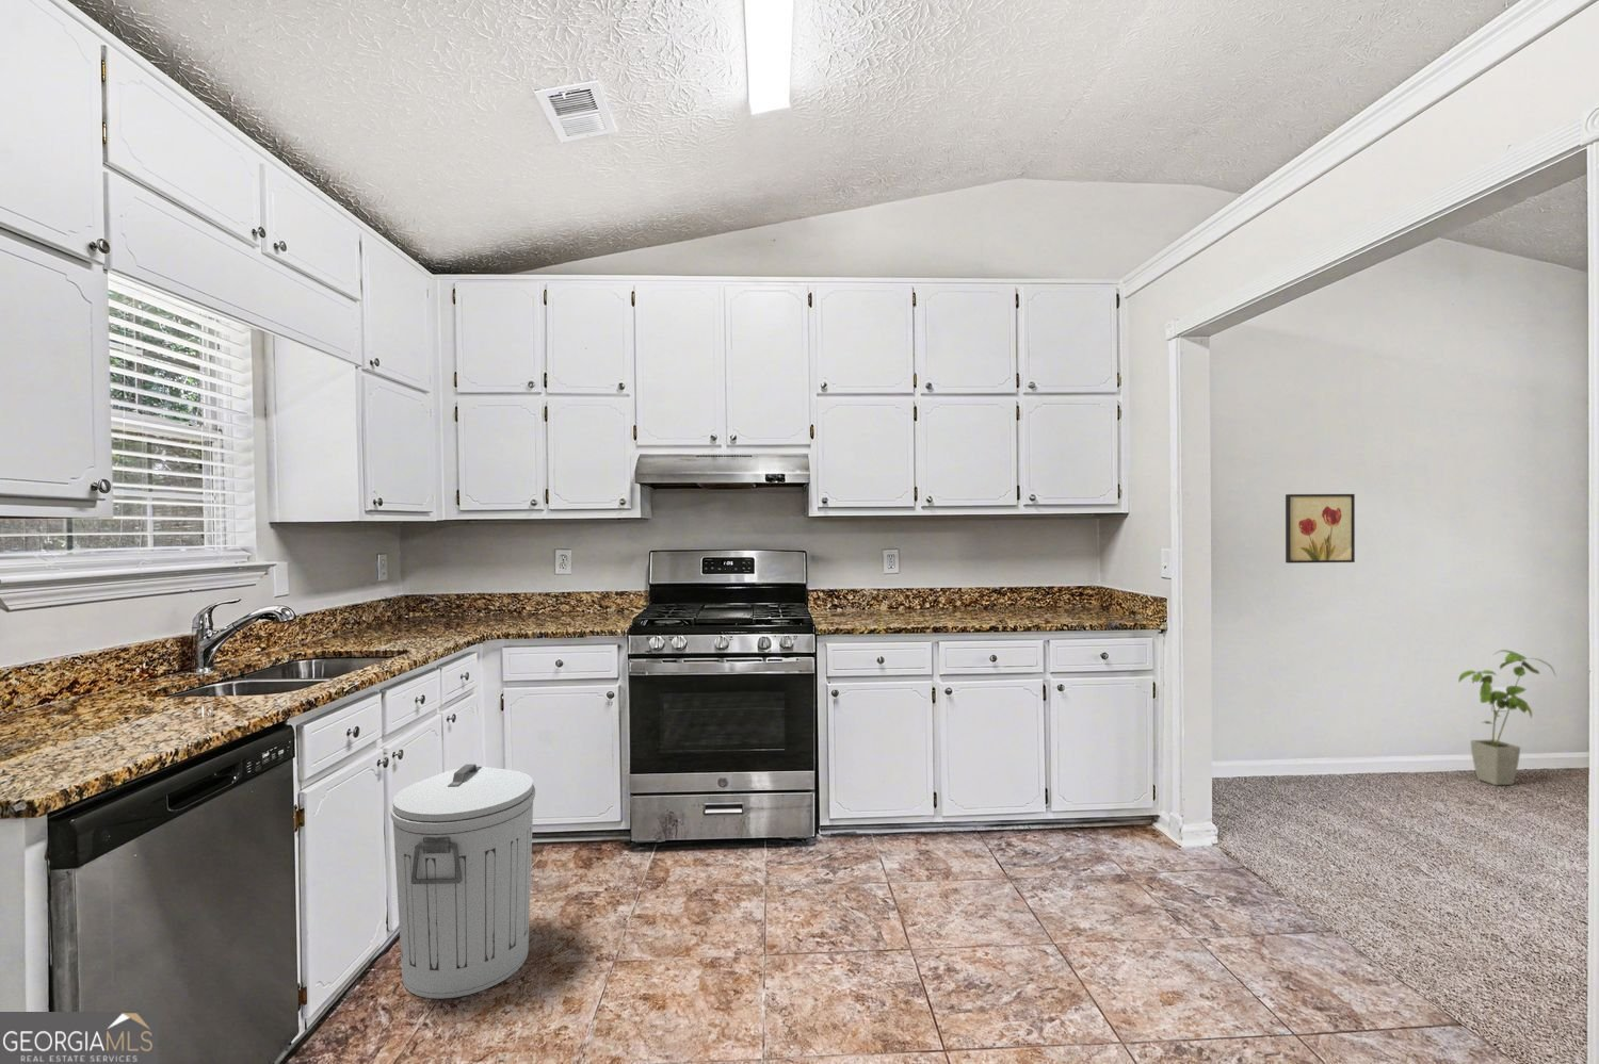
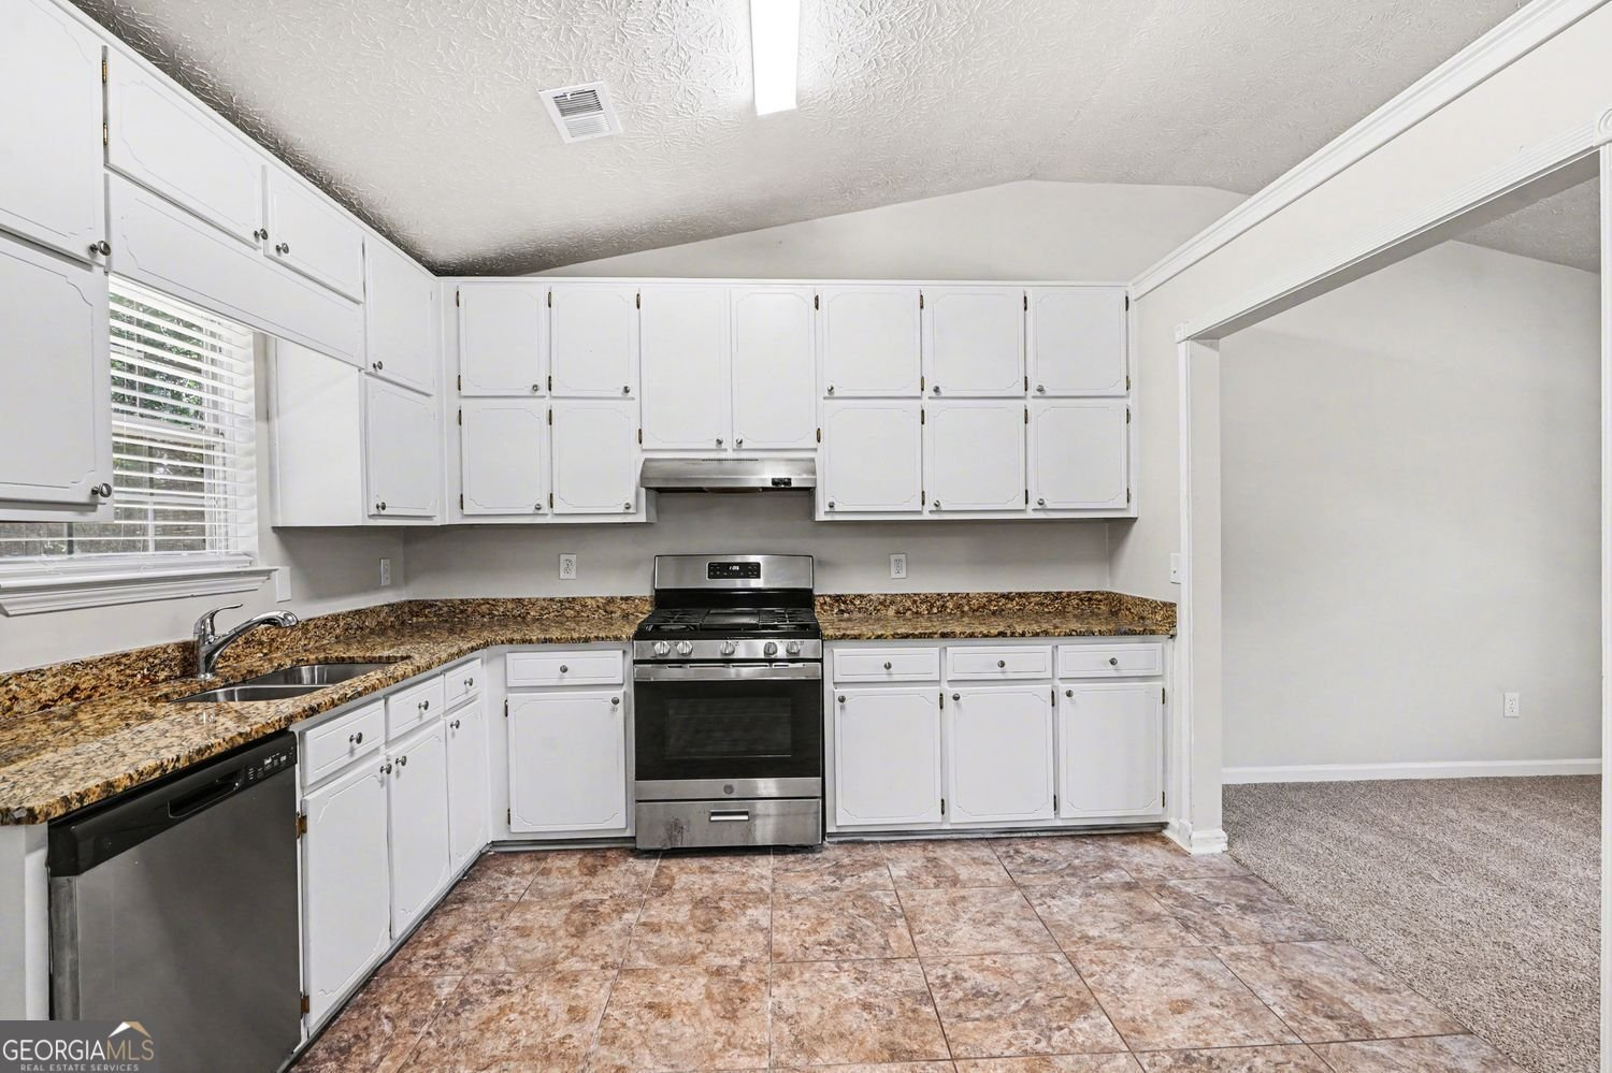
- house plant [1458,648,1557,786]
- wall art [1284,493,1355,564]
- trash can [390,762,536,1000]
